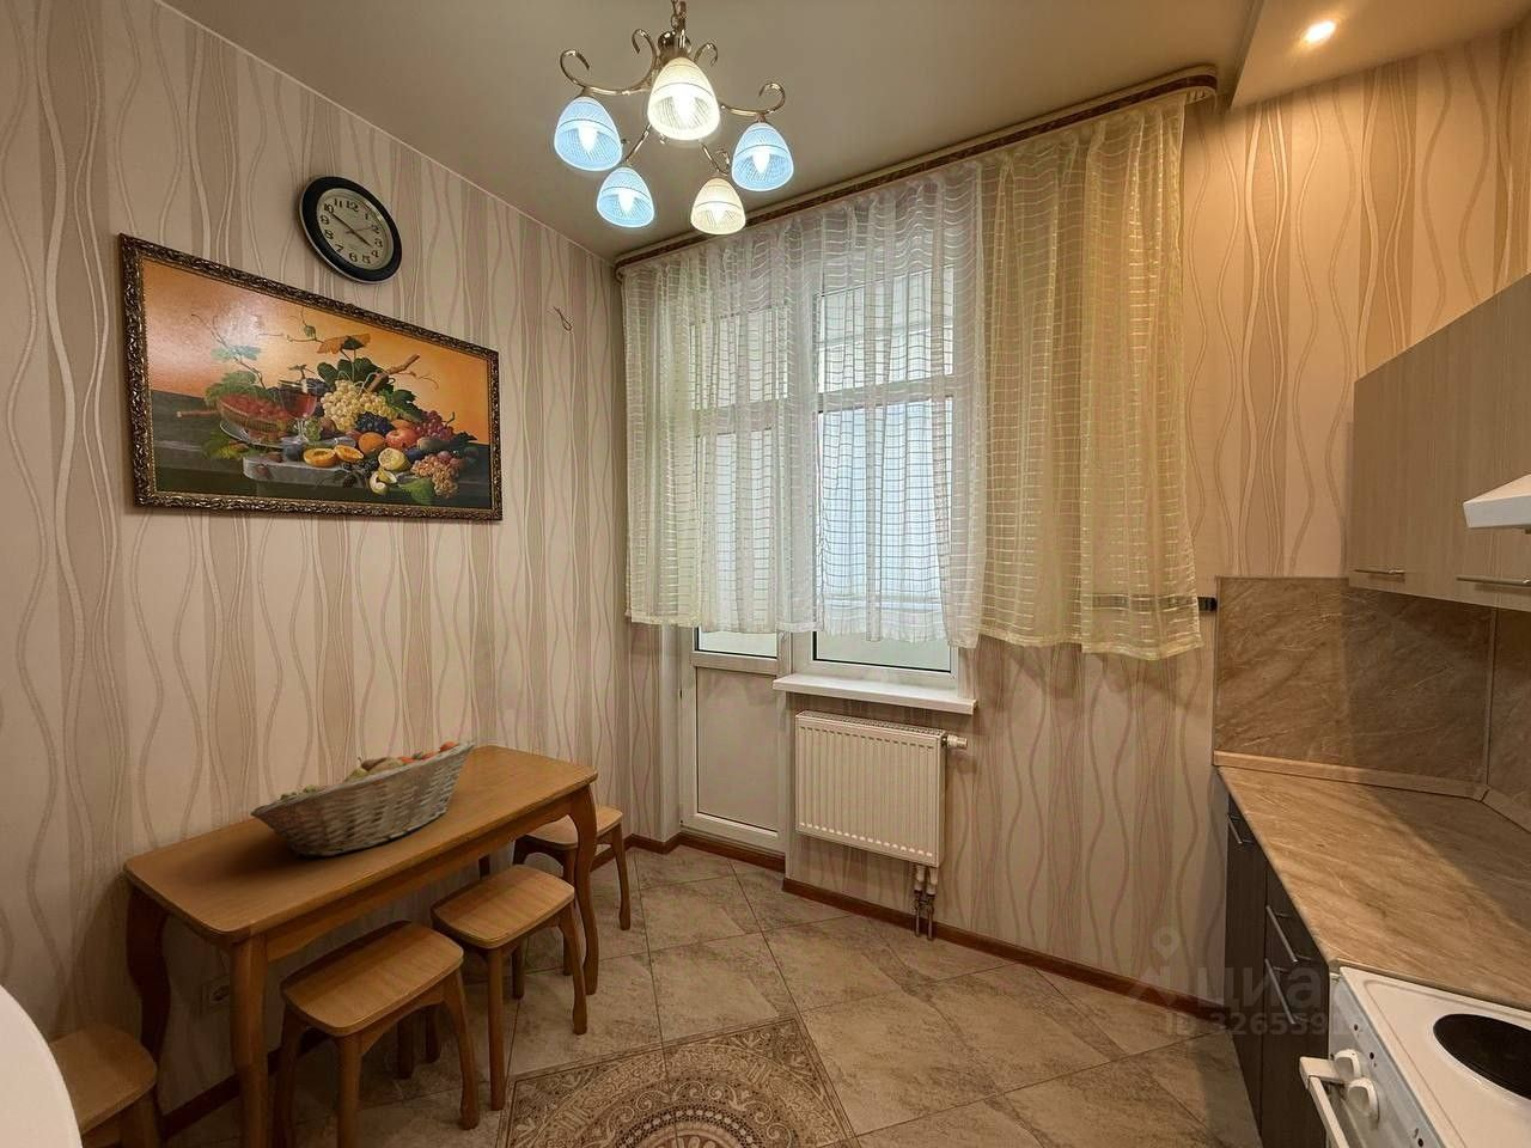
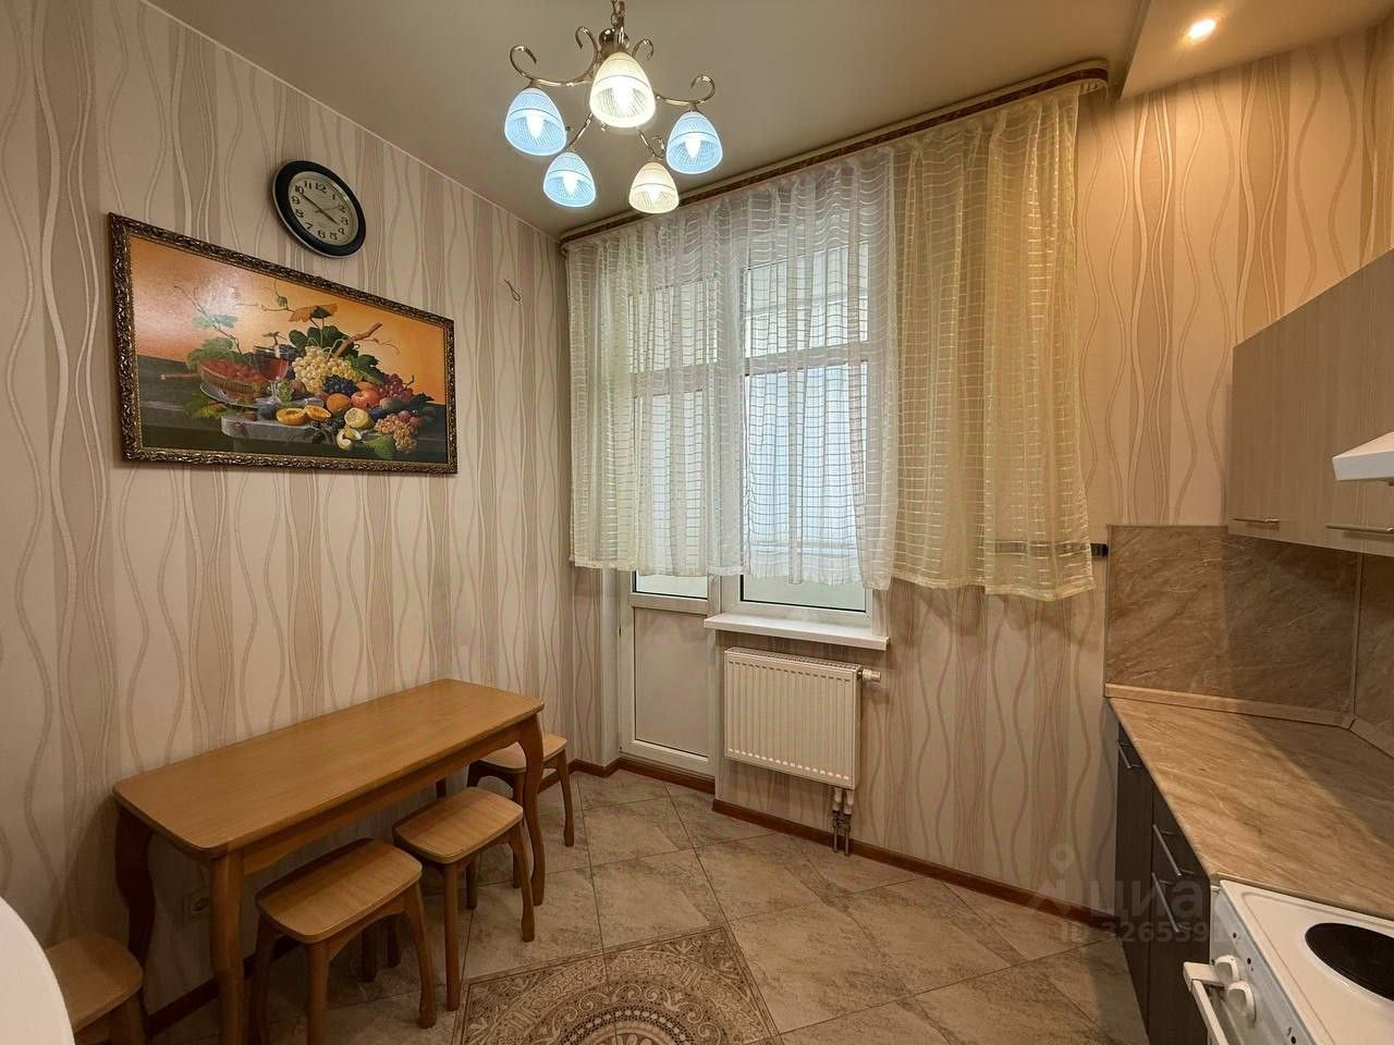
- fruit basket [250,739,476,859]
